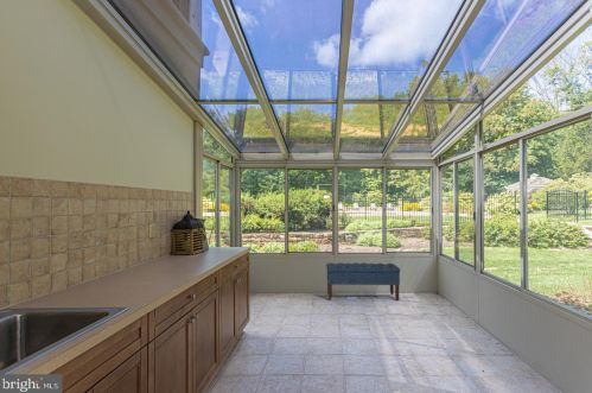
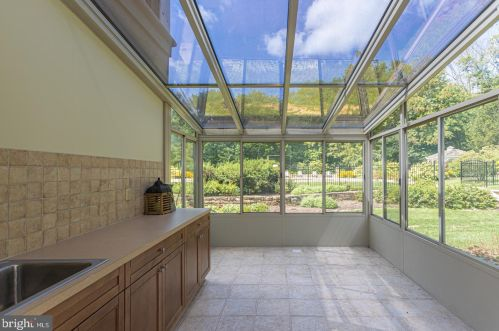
- bench [325,261,401,302]
